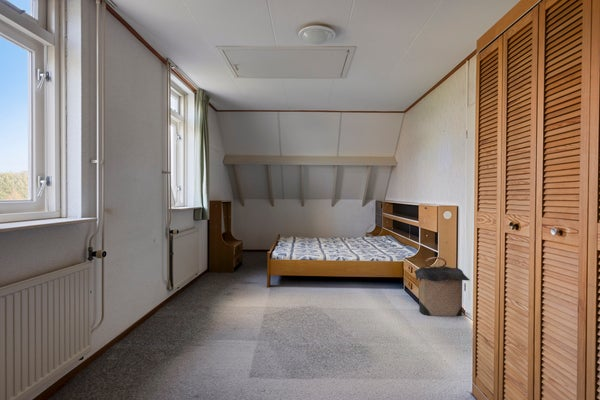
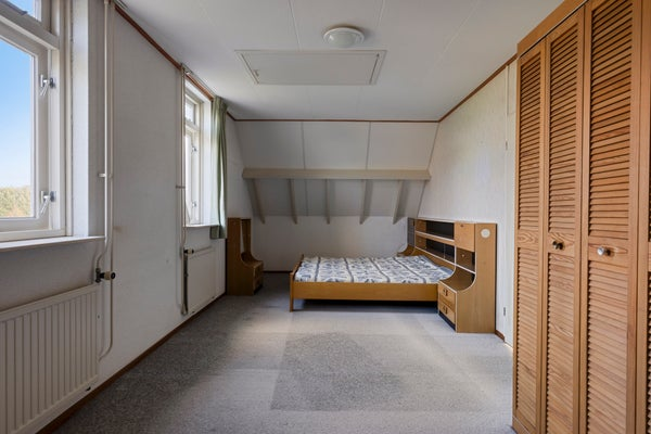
- laundry hamper [413,256,470,317]
